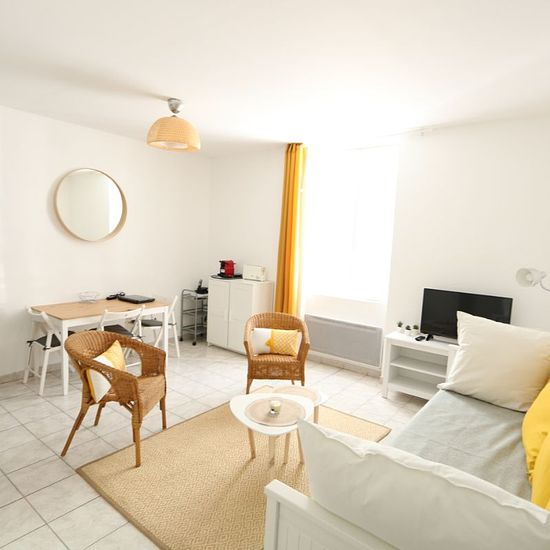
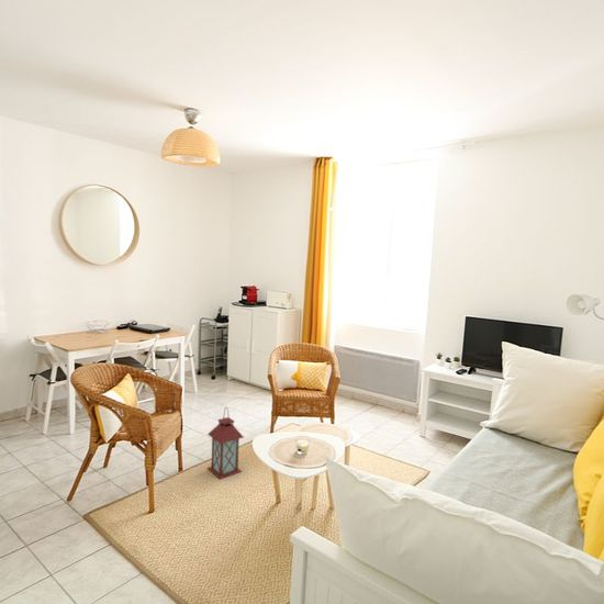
+ lantern [206,406,245,480]
